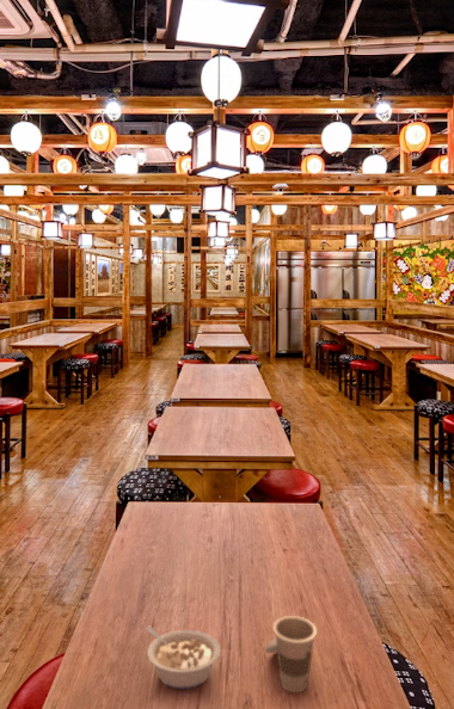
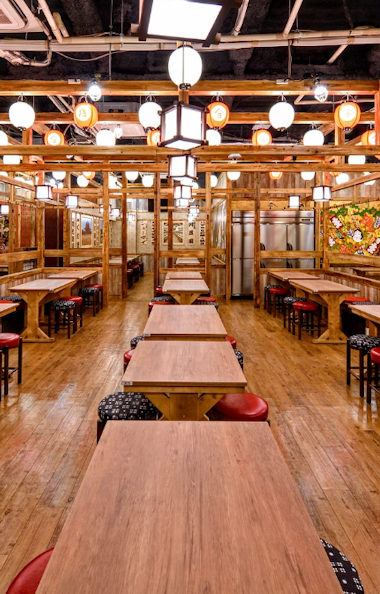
- cup [264,615,318,693]
- legume [145,625,222,690]
